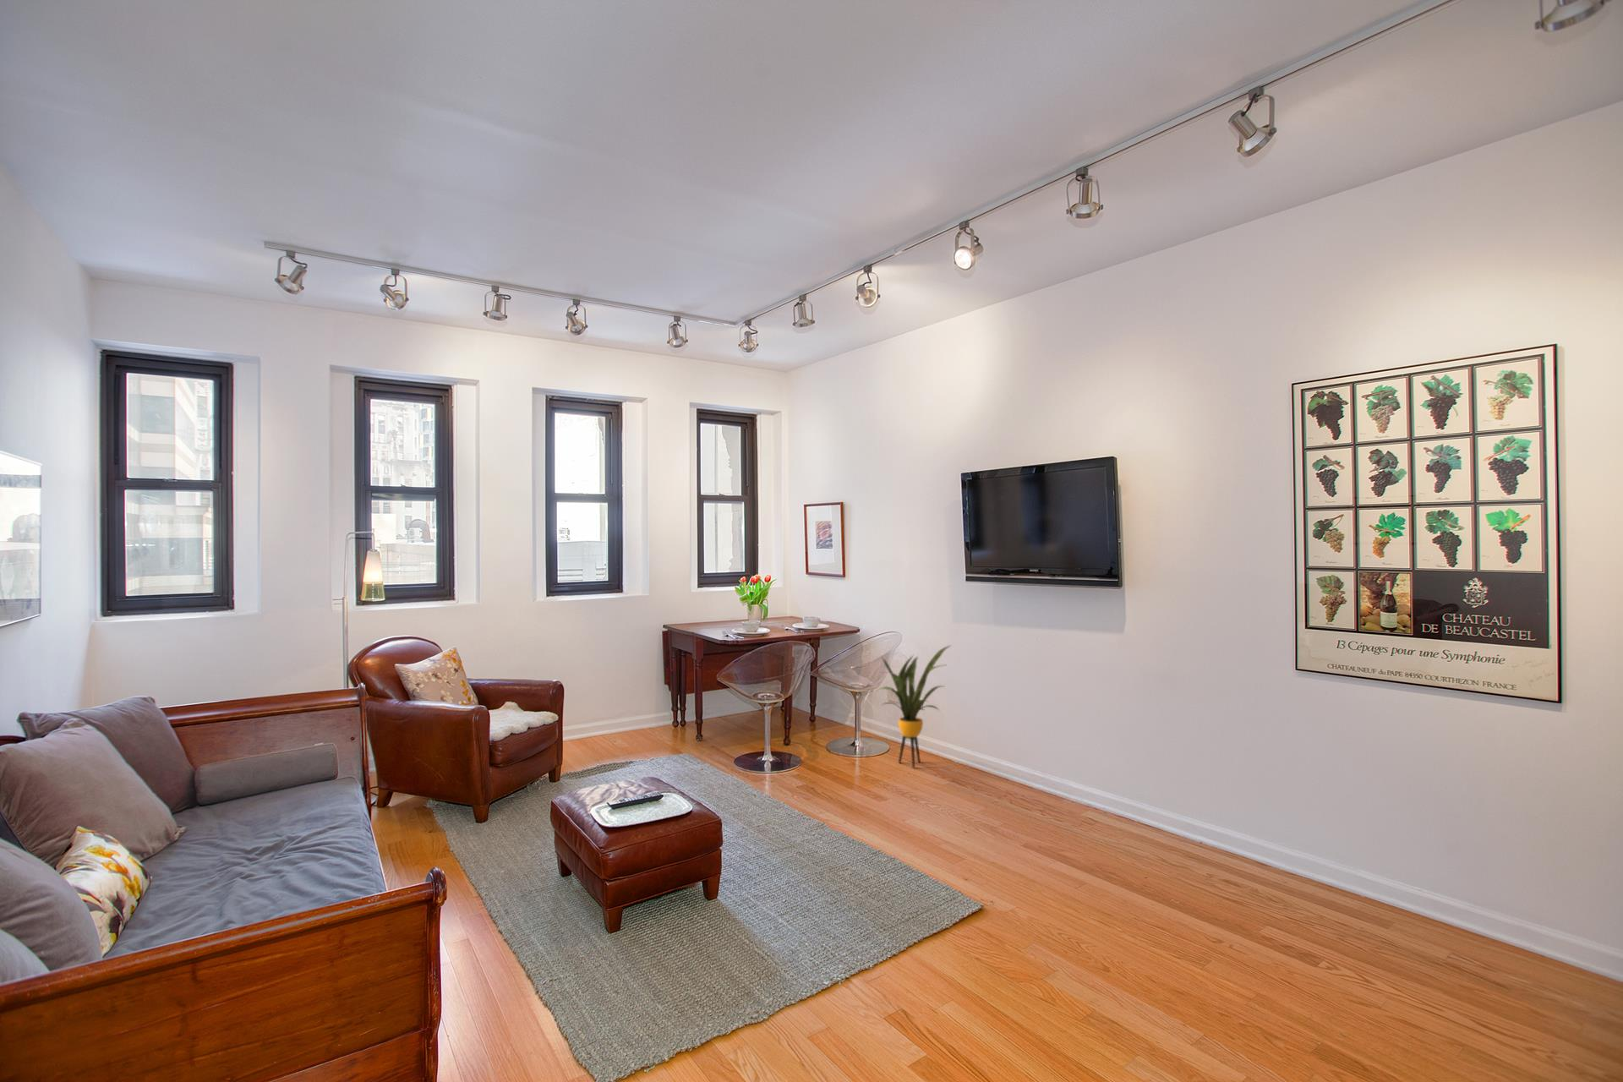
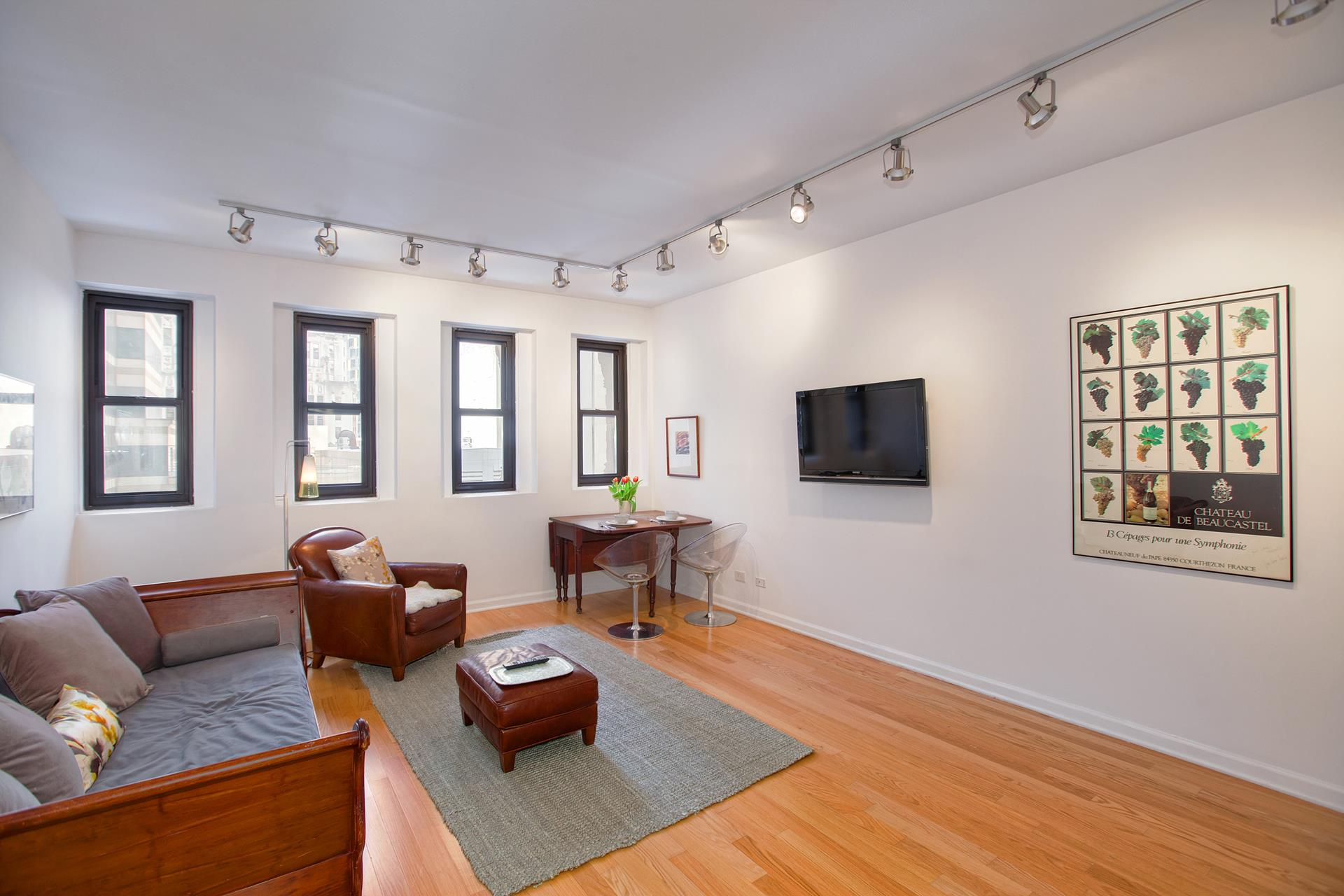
- house plant [877,644,952,768]
